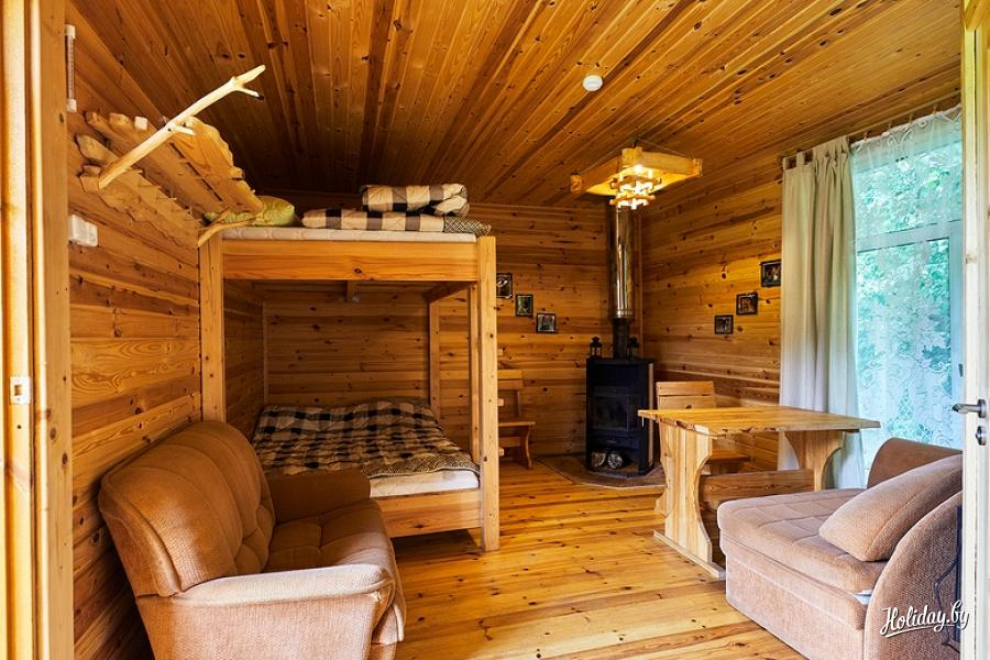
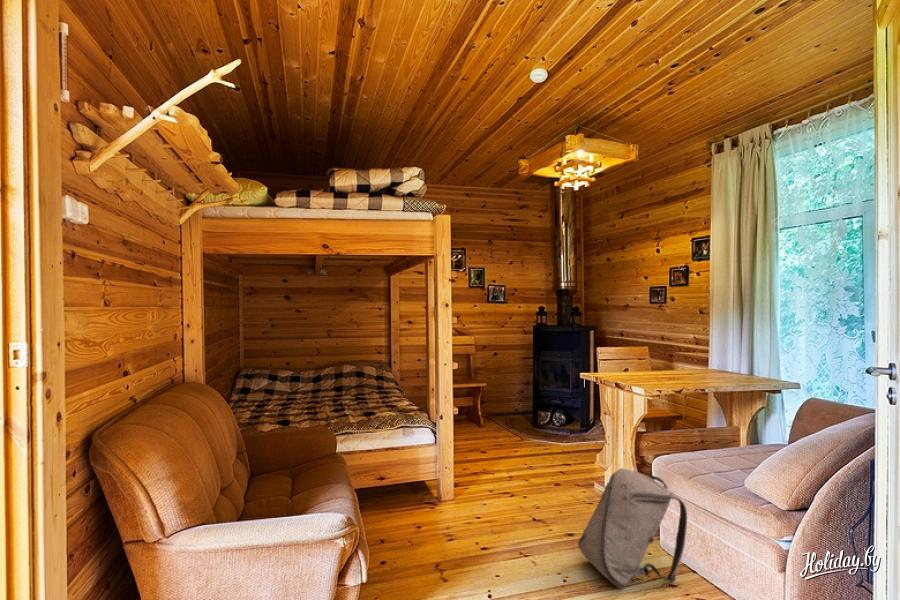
+ backpack [577,467,688,591]
